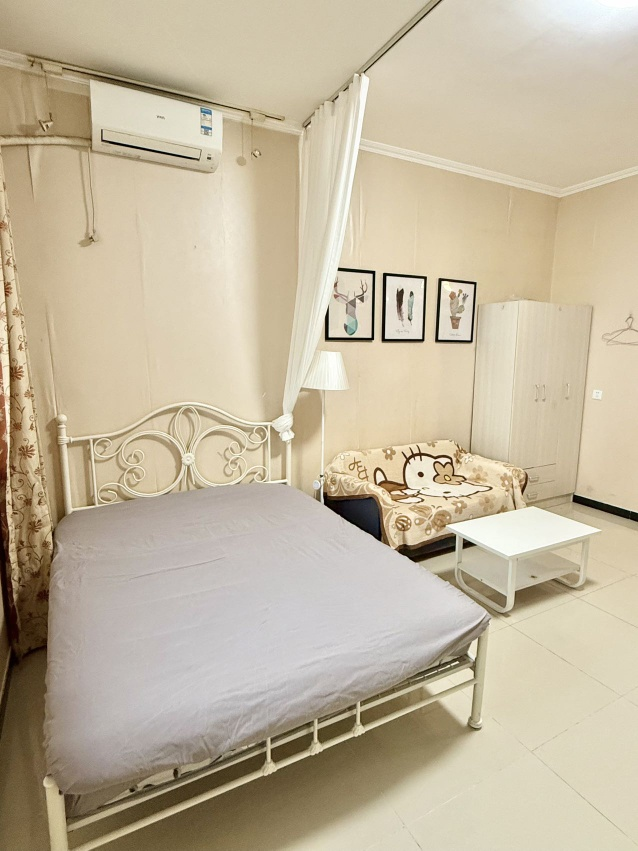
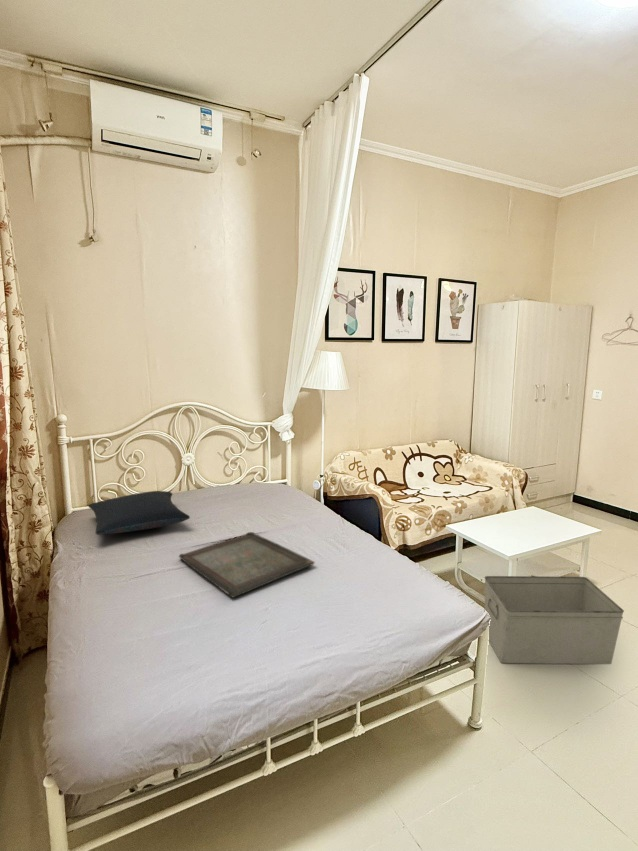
+ serving tray [178,531,316,599]
+ storage bin [483,575,625,665]
+ pillow [87,490,191,536]
